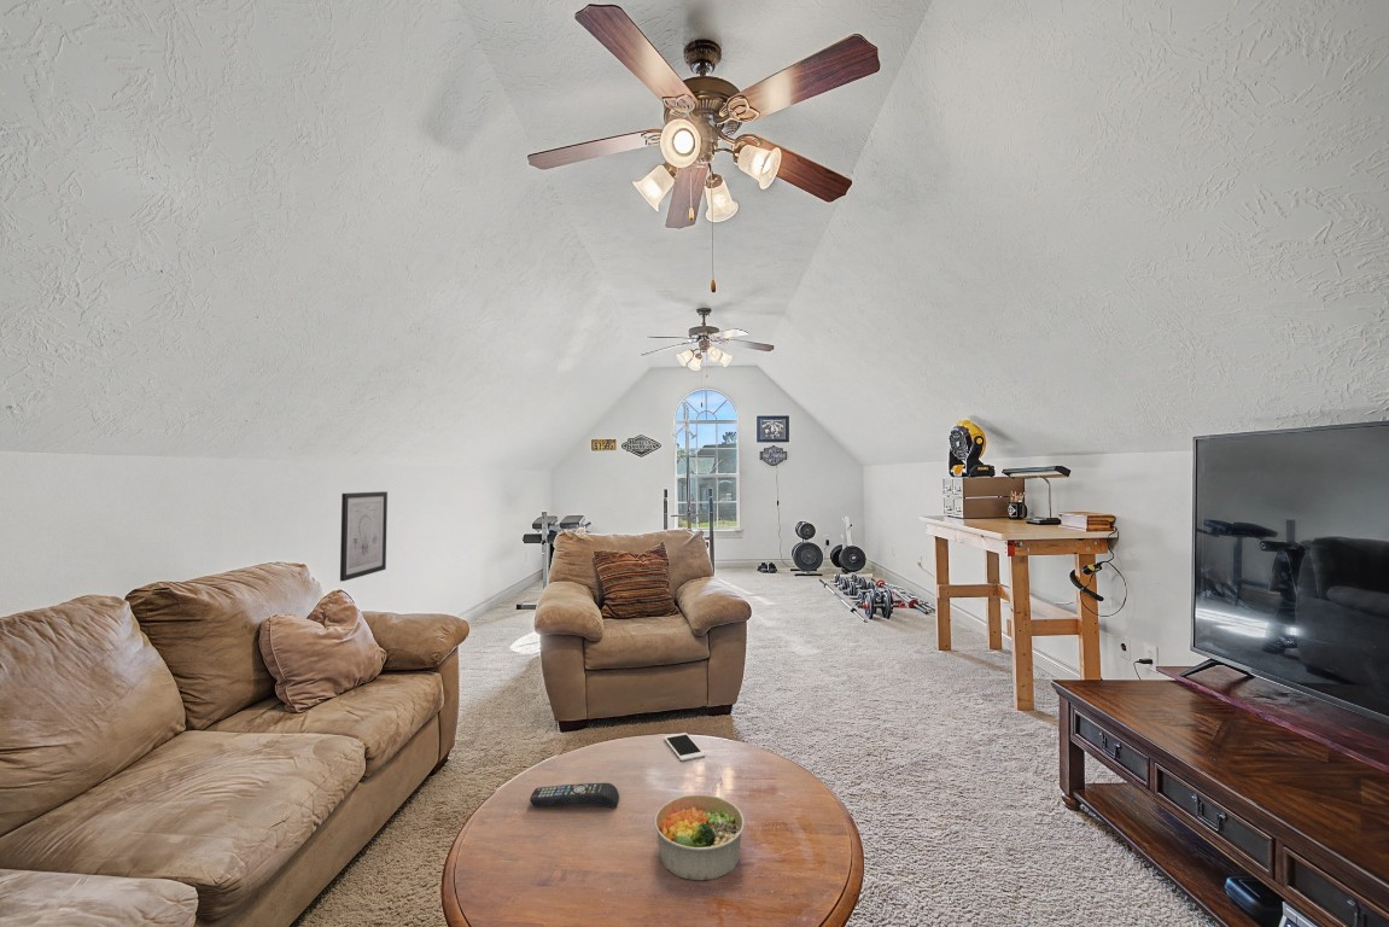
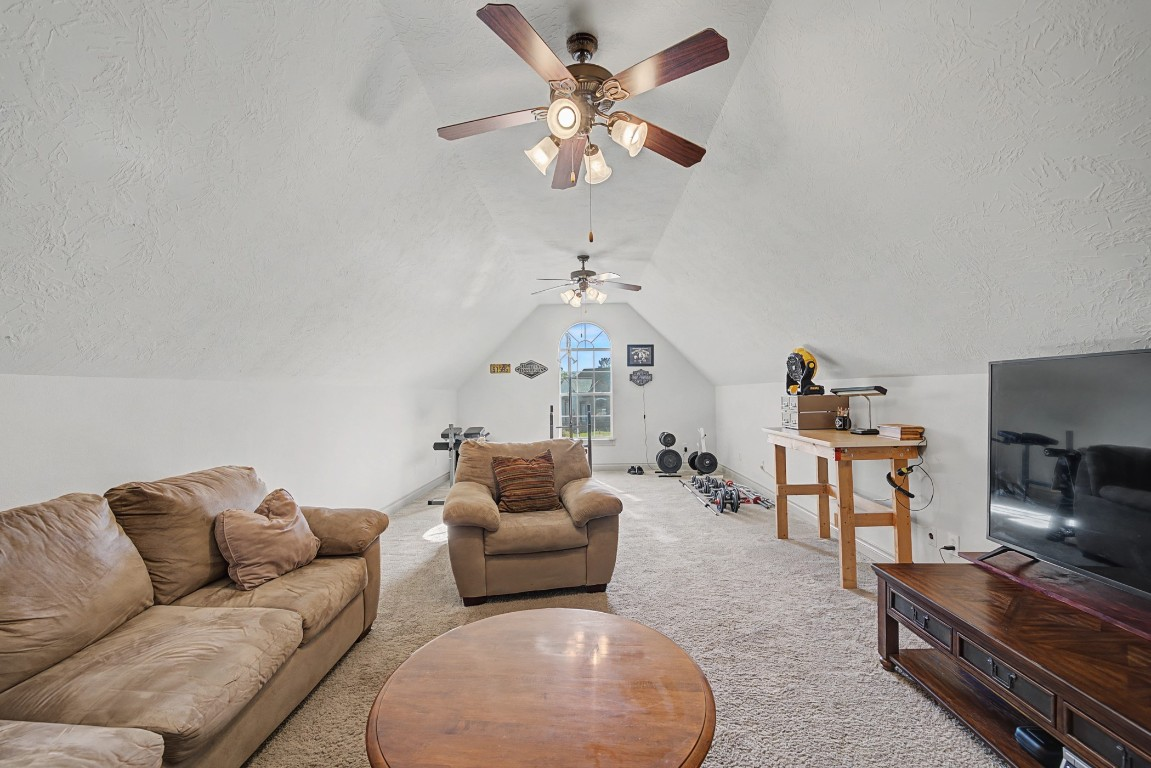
- bowl [654,793,746,881]
- cell phone [663,731,706,762]
- remote control [529,782,620,809]
- wall art [339,490,389,583]
